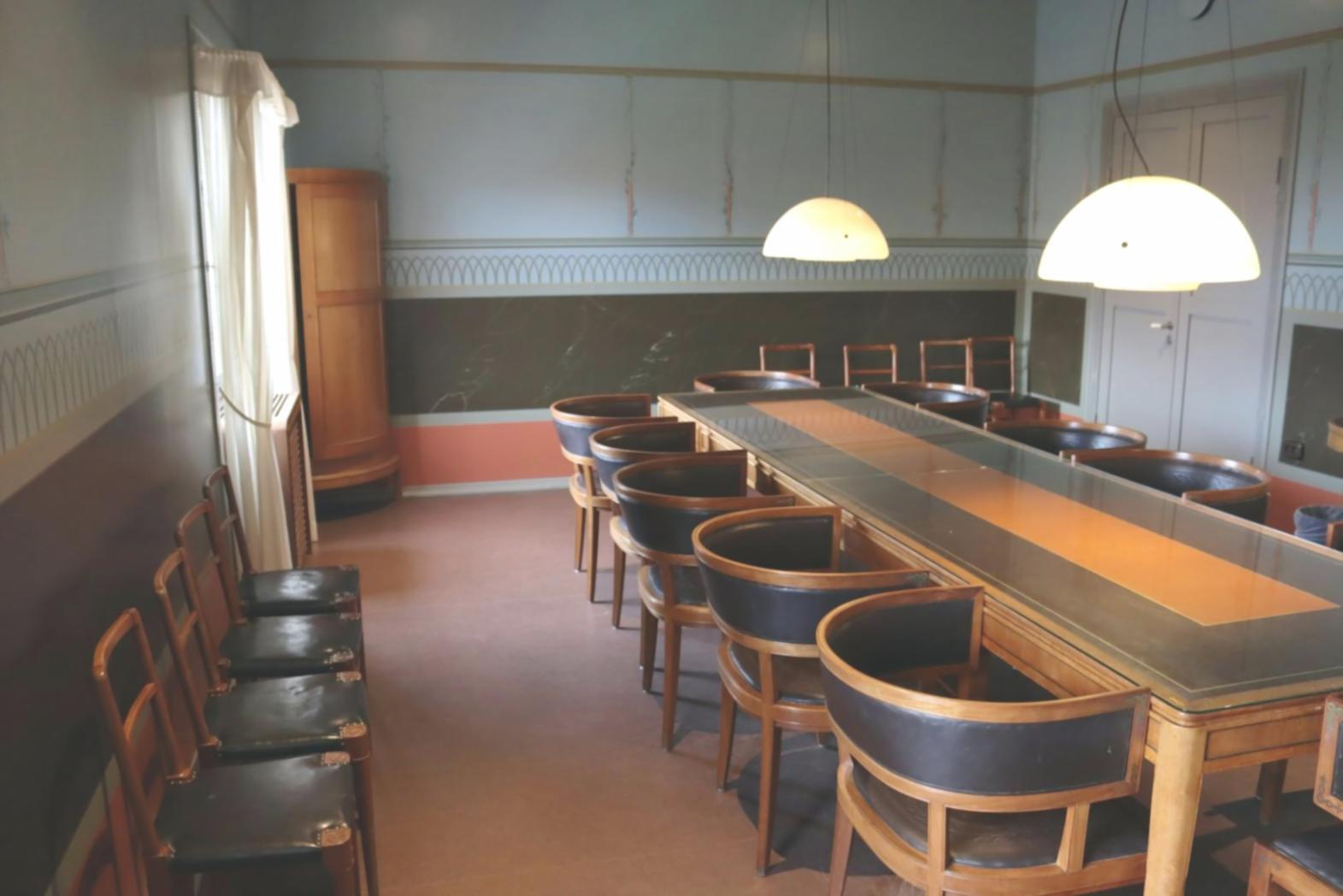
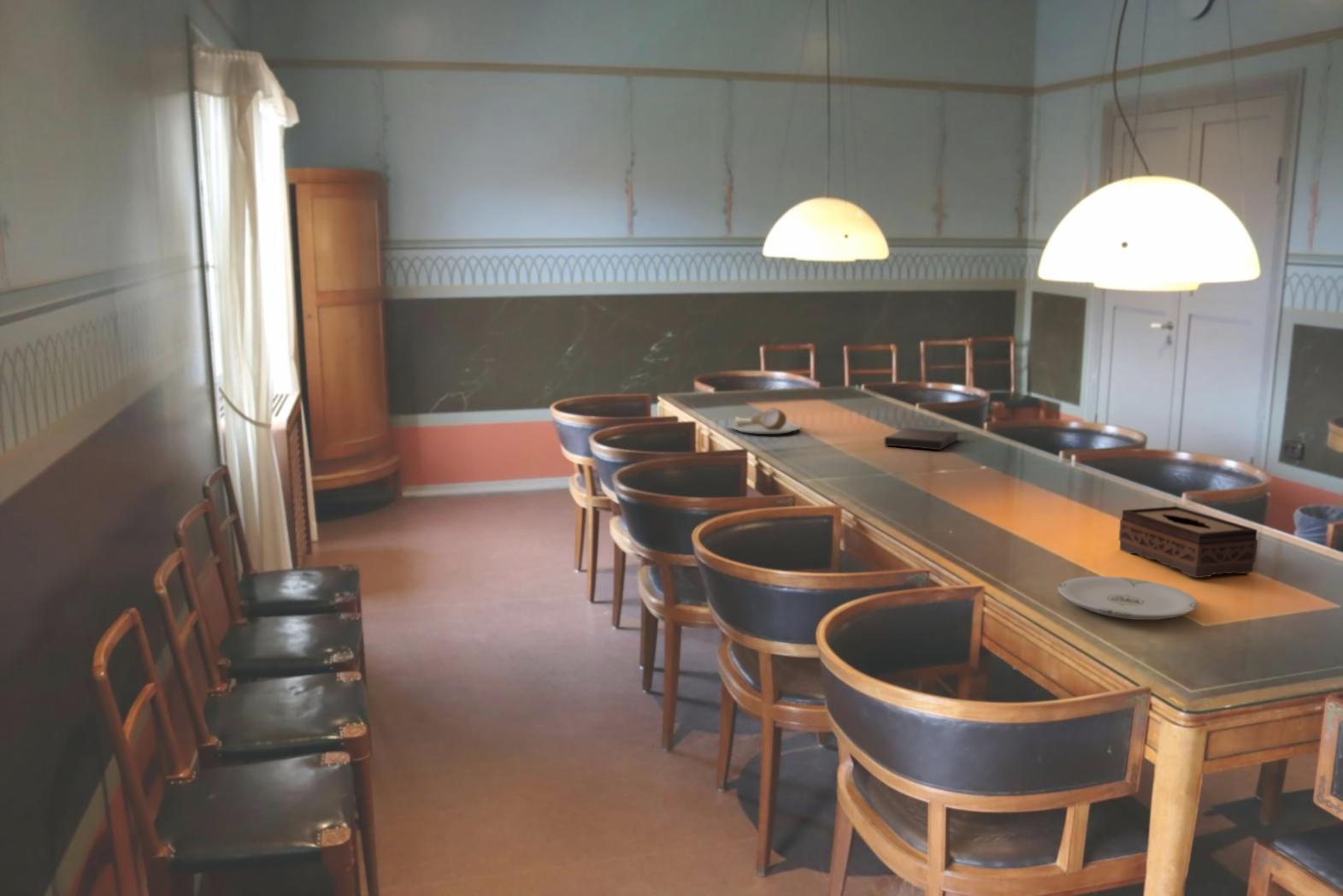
+ tissue box [1118,505,1258,579]
+ plate [1057,575,1199,621]
+ plate [728,407,802,435]
+ book [883,427,959,451]
